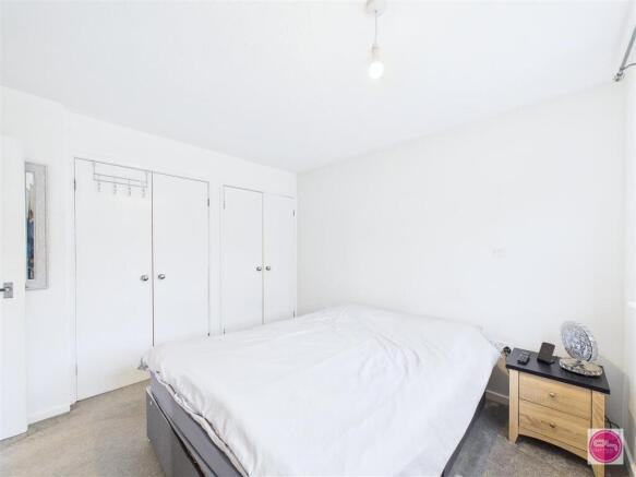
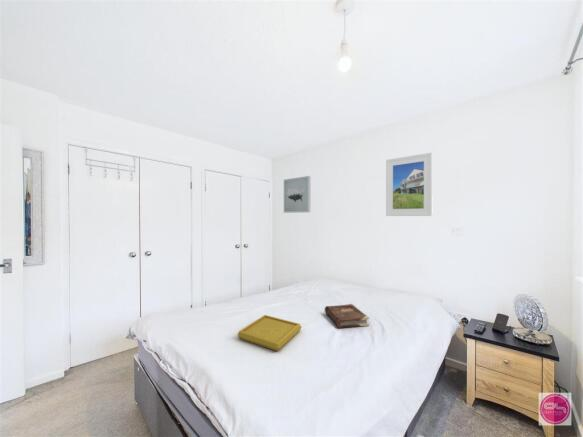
+ serving tray [237,314,302,352]
+ book [324,303,370,329]
+ wall art [283,175,312,214]
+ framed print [385,151,434,217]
